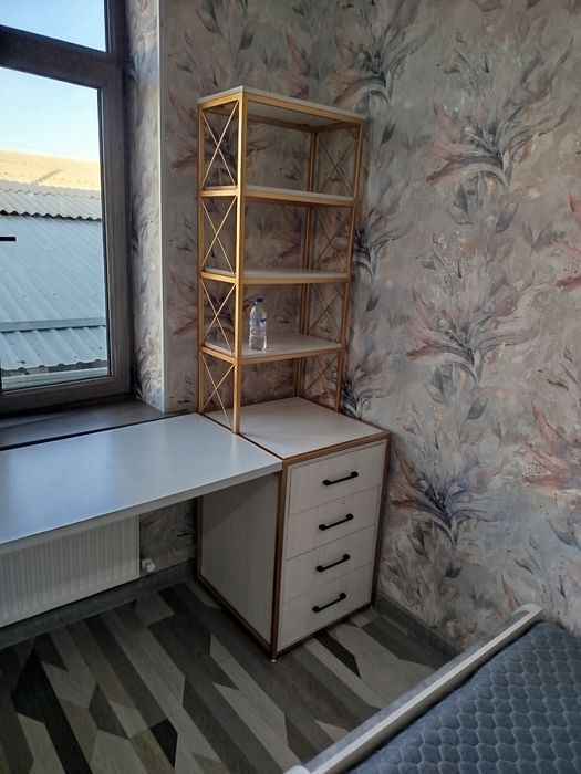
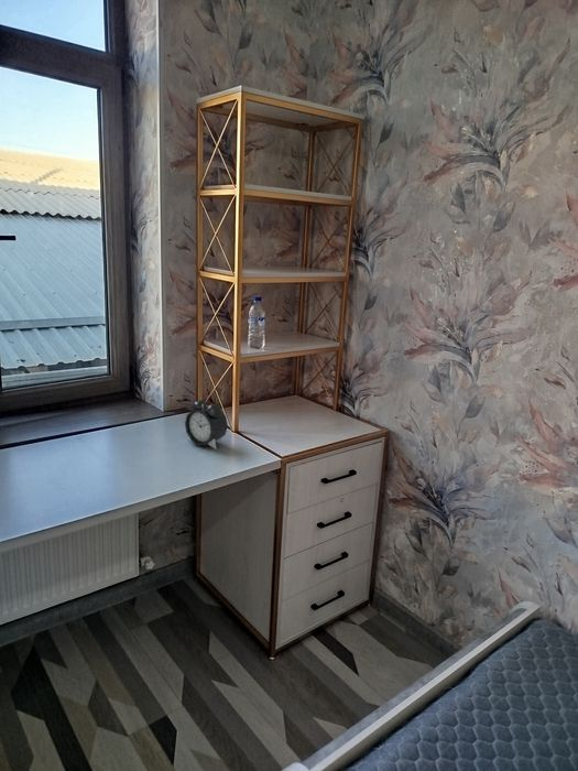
+ alarm clock [184,400,229,450]
